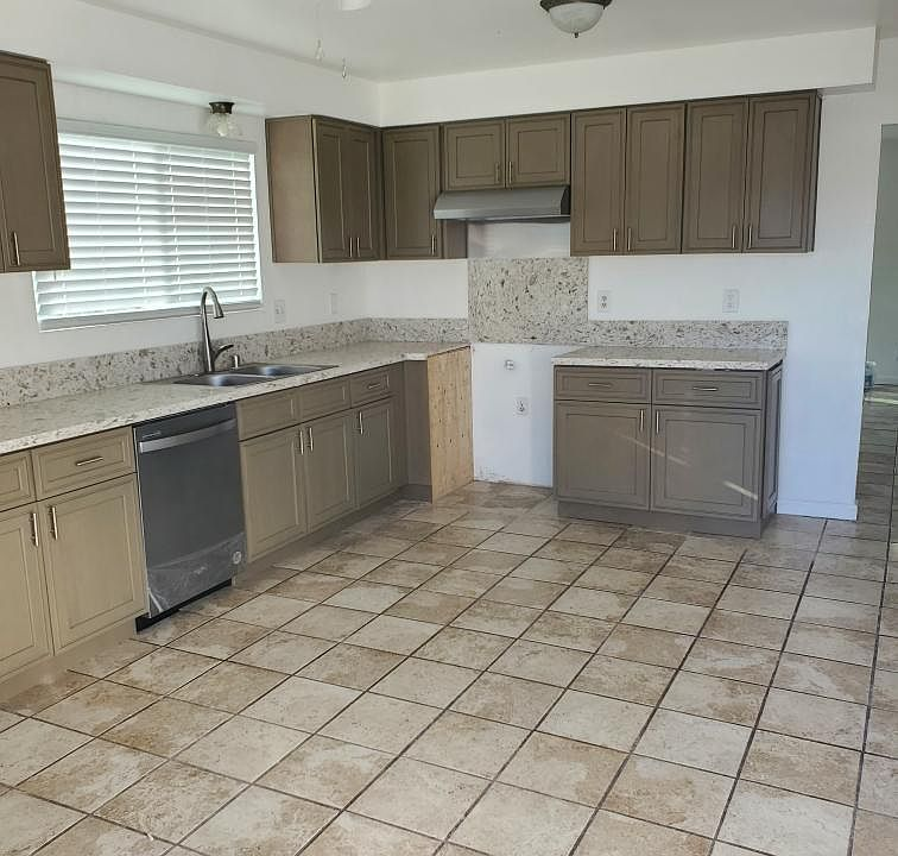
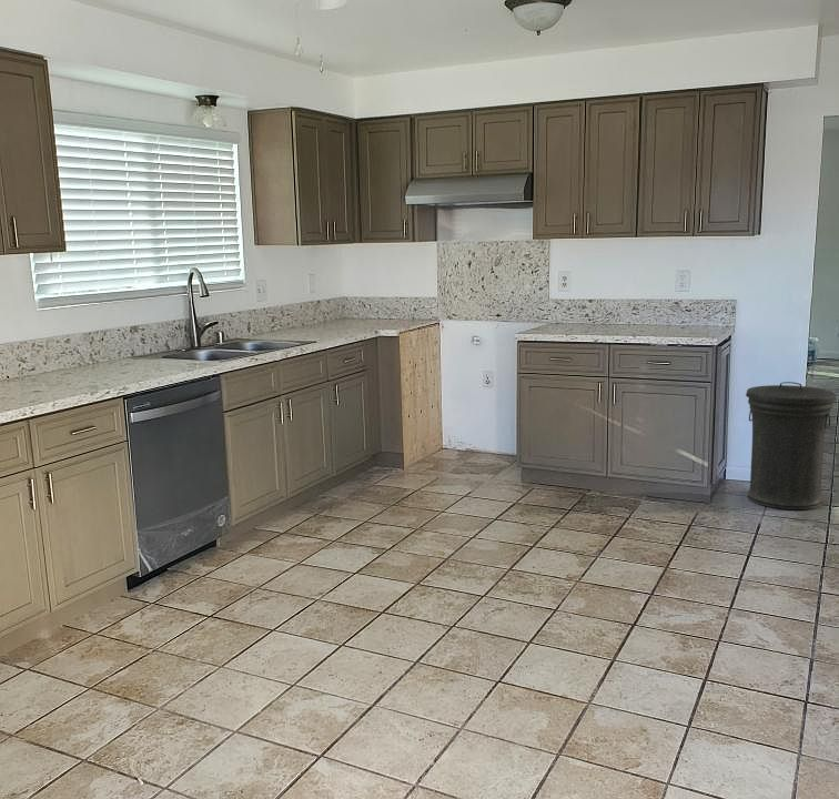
+ trash can [745,381,838,510]
